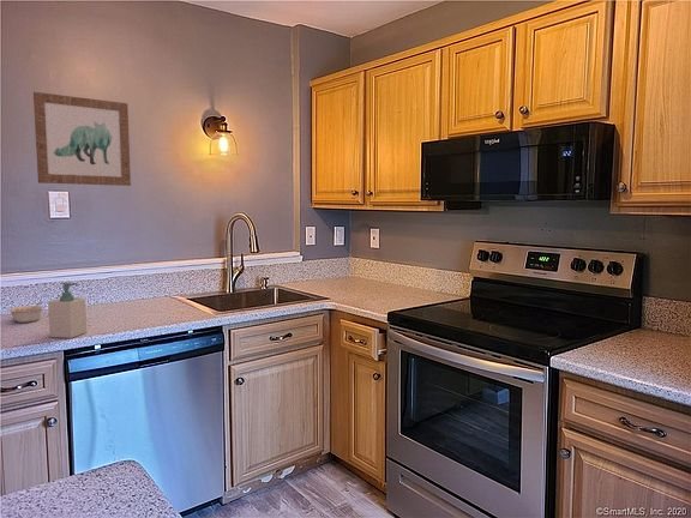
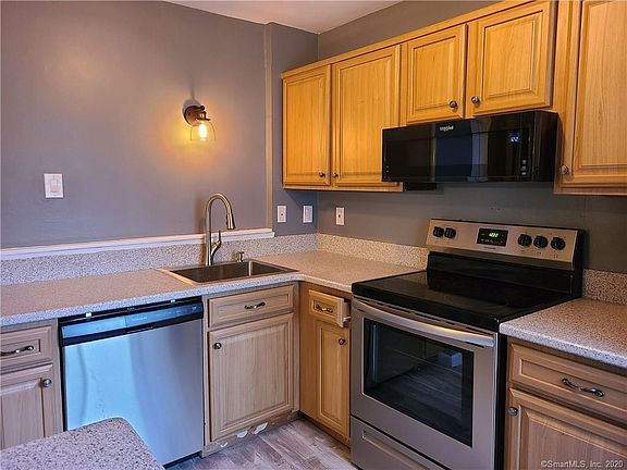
- soap bottle [47,282,88,339]
- wall art [32,91,132,187]
- legume [7,301,44,324]
